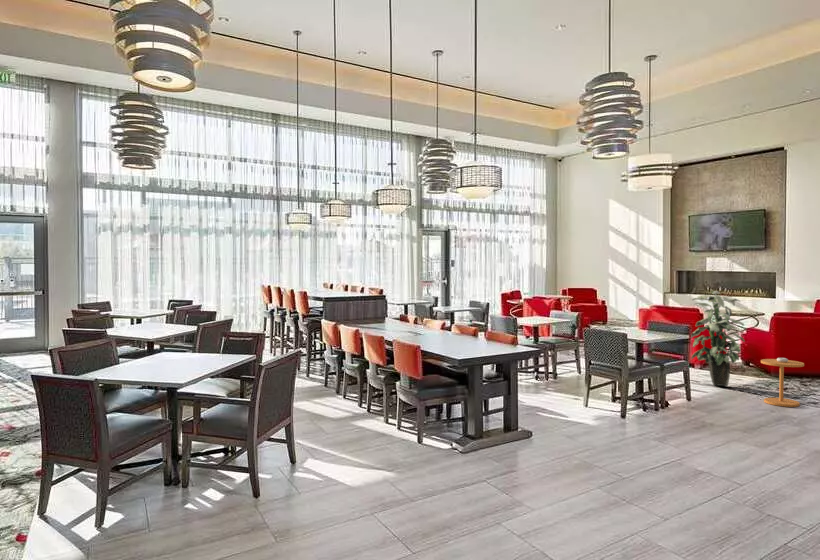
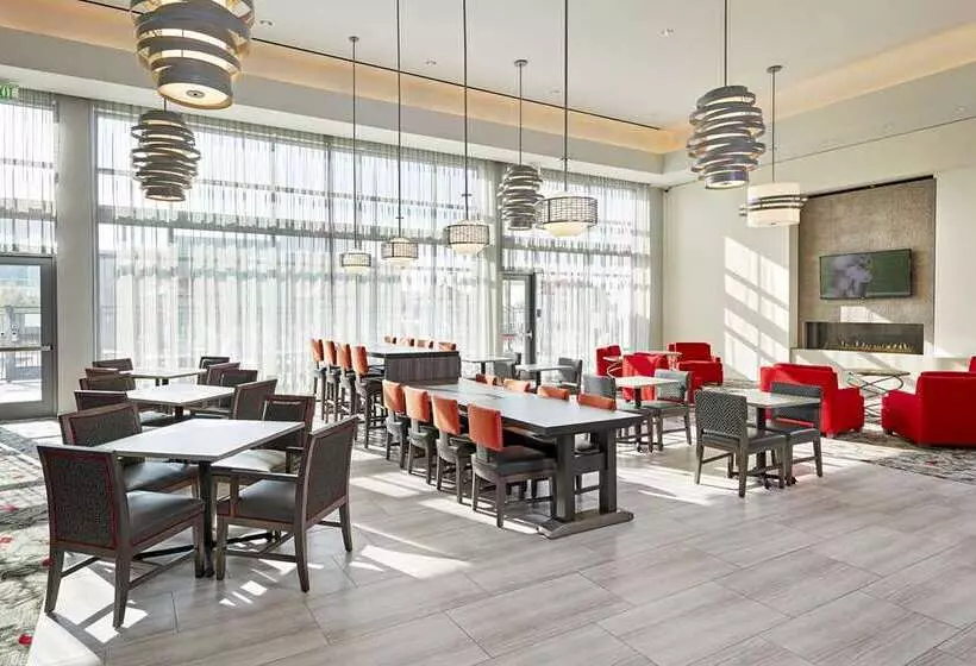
- indoor plant [690,290,746,387]
- side table [760,357,805,408]
